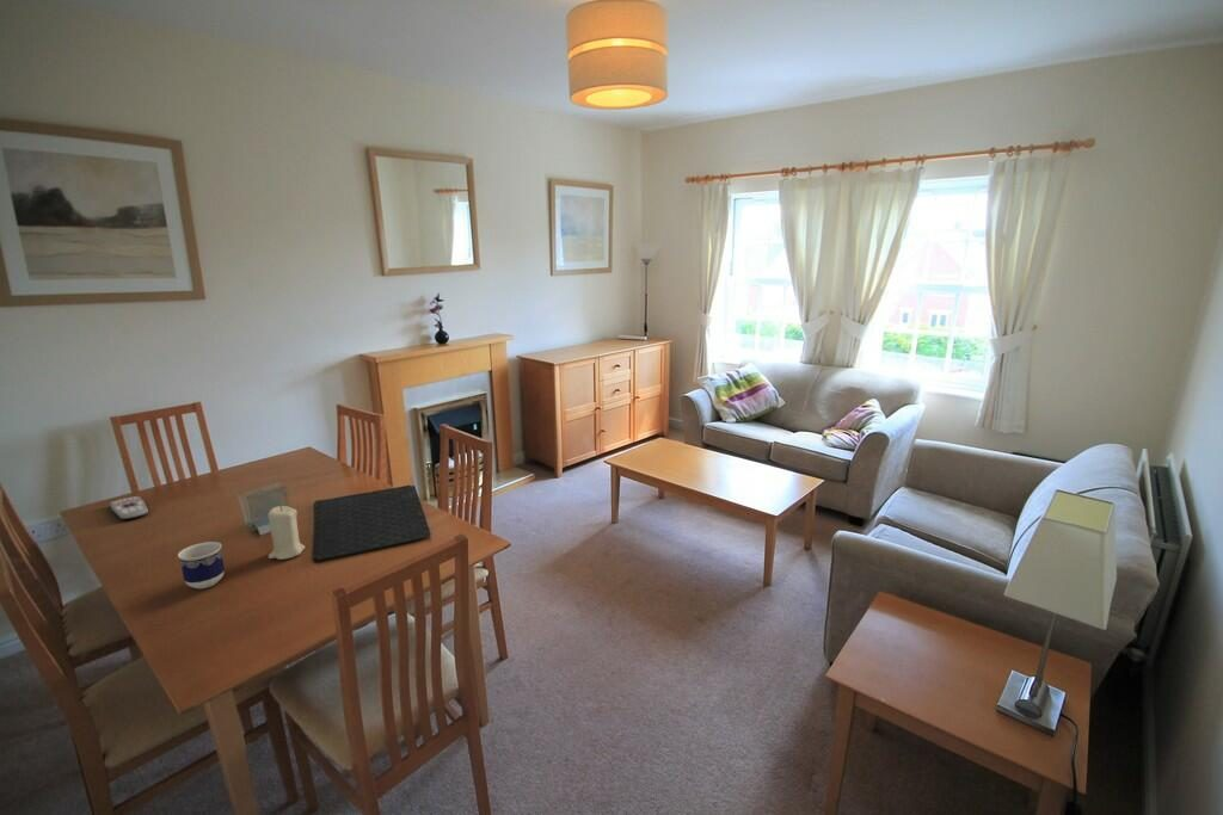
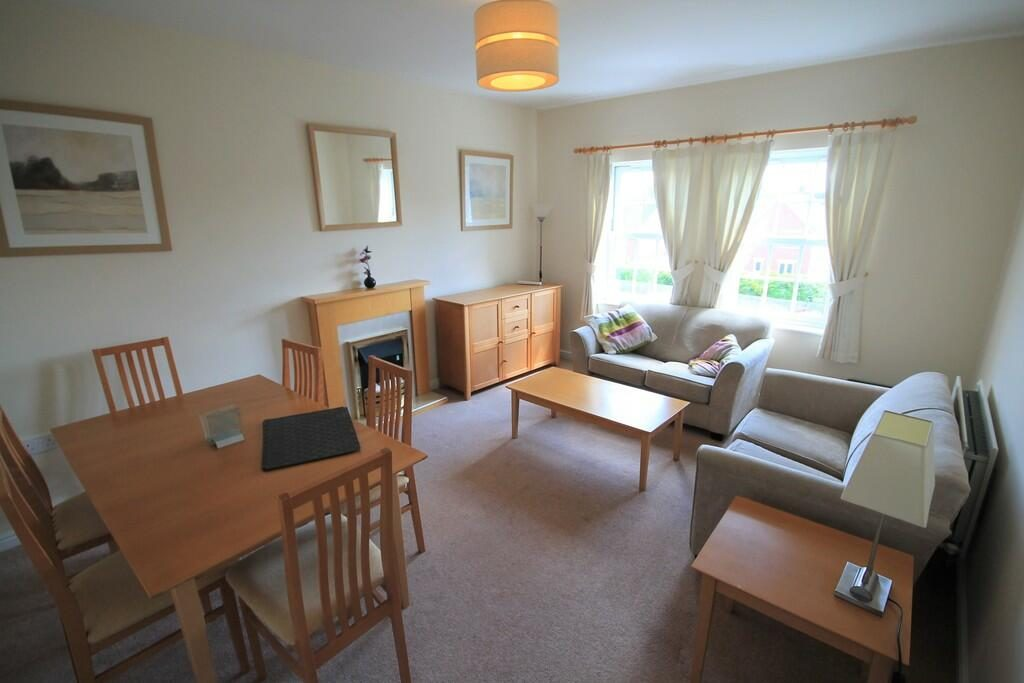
- candle [266,505,306,561]
- cup [177,541,226,589]
- remote control [109,495,149,520]
